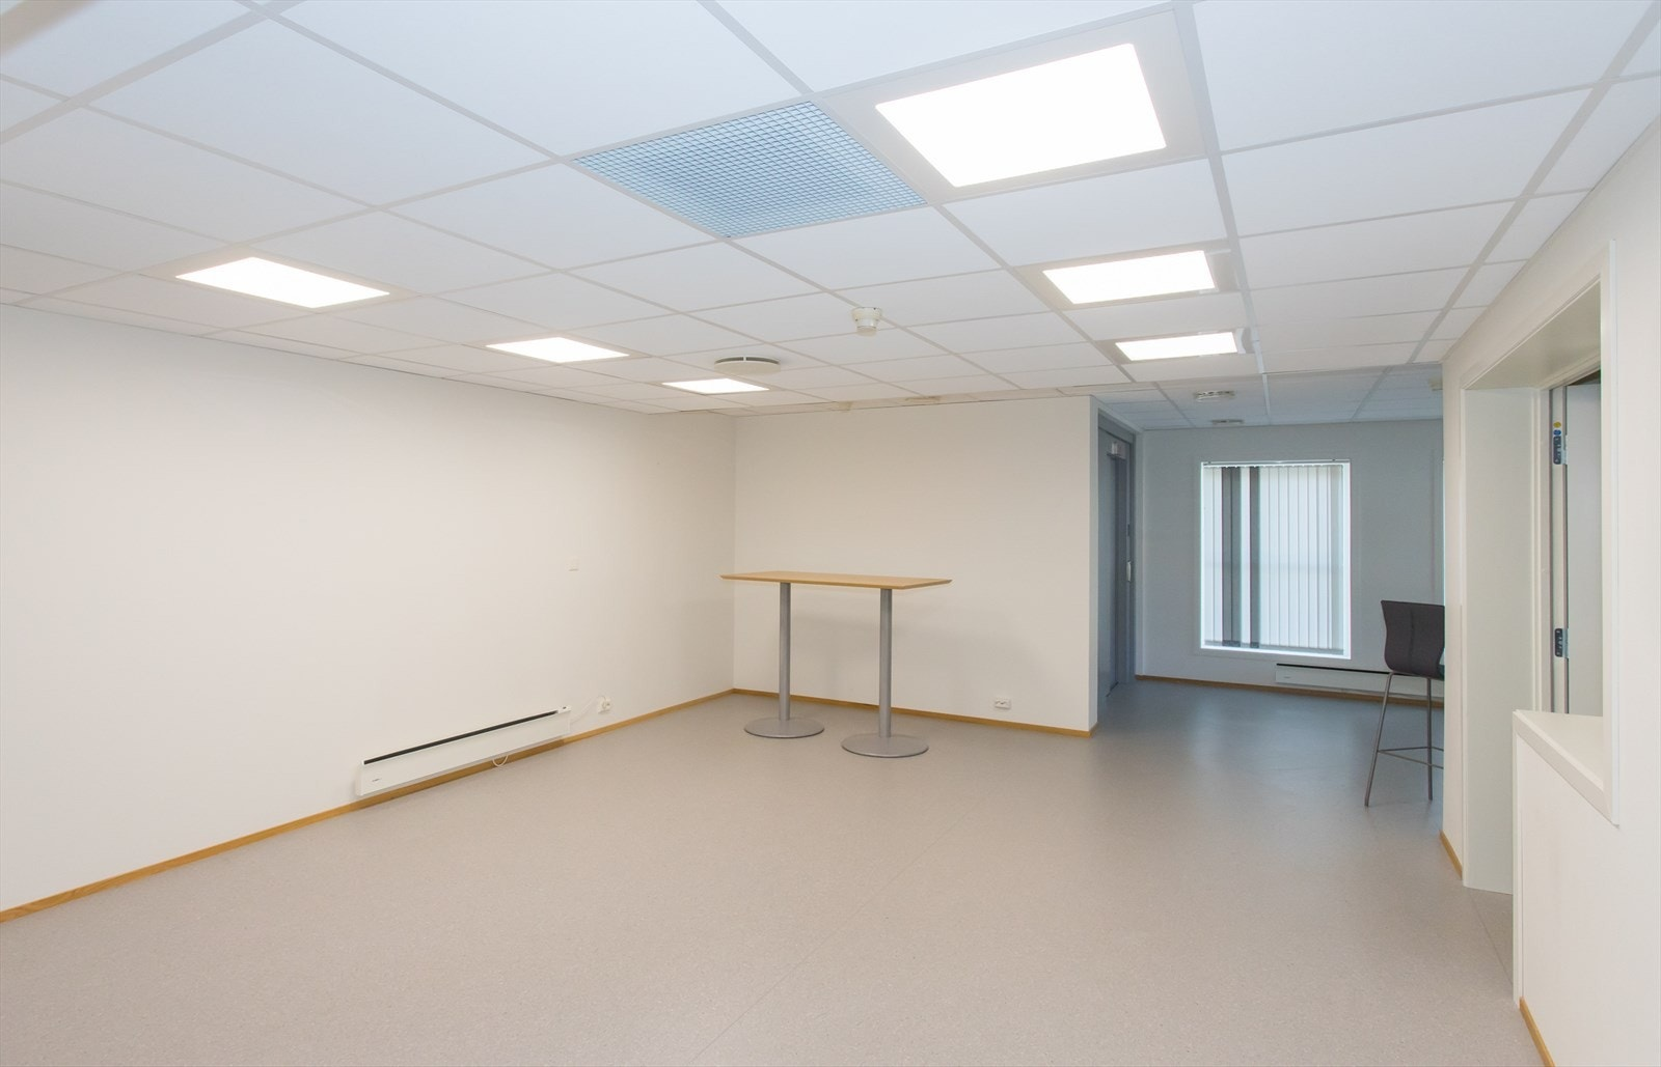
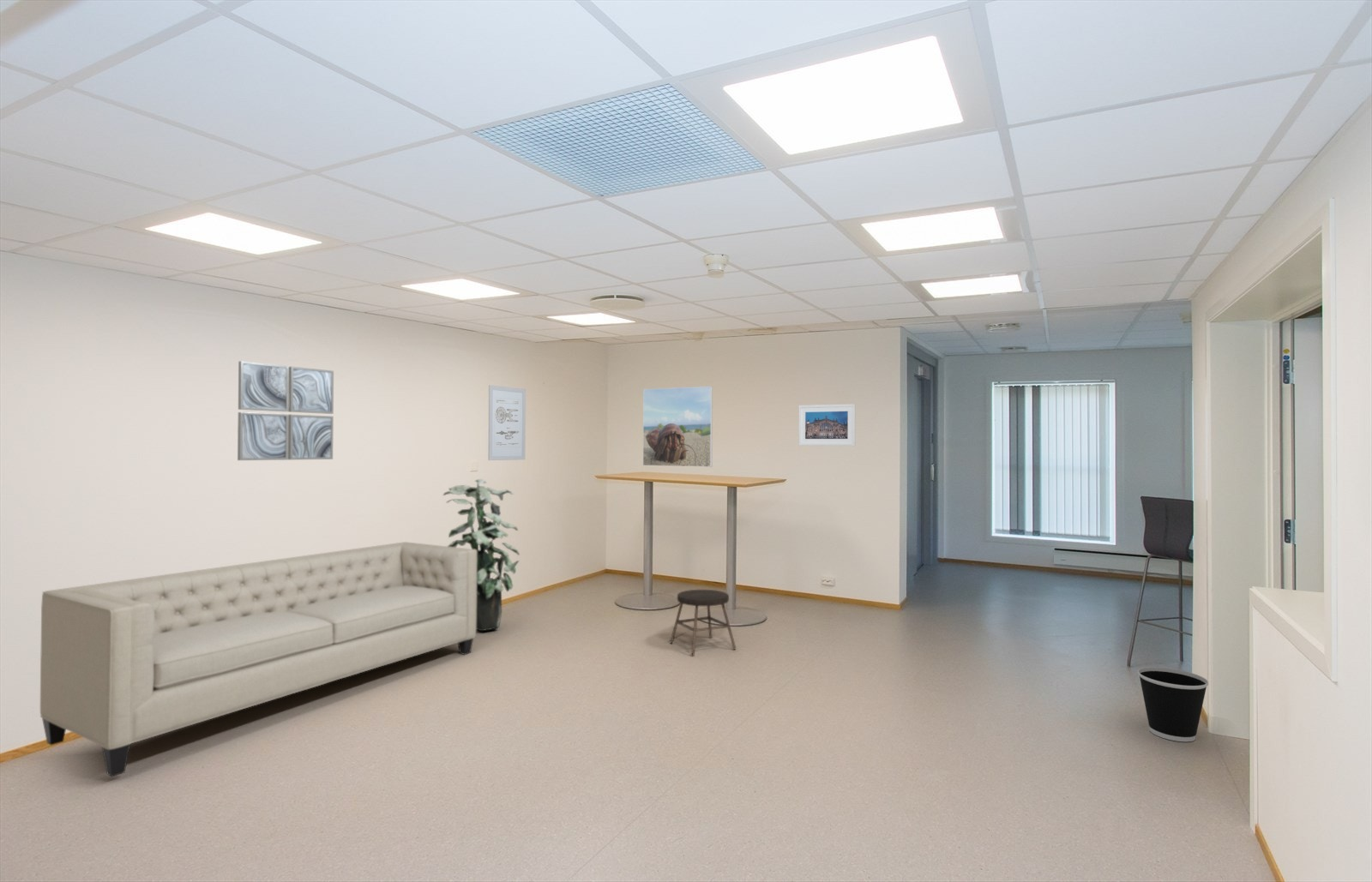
+ sofa [39,541,477,777]
+ stool [669,589,737,657]
+ wall art [237,360,334,461]
+ indoor plant [442,478,521,632]
+ wastebasket [1137,666,1209,742]
+ wall art [487,384,527,461]
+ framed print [642,386,713,468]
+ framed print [797,403,856,447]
